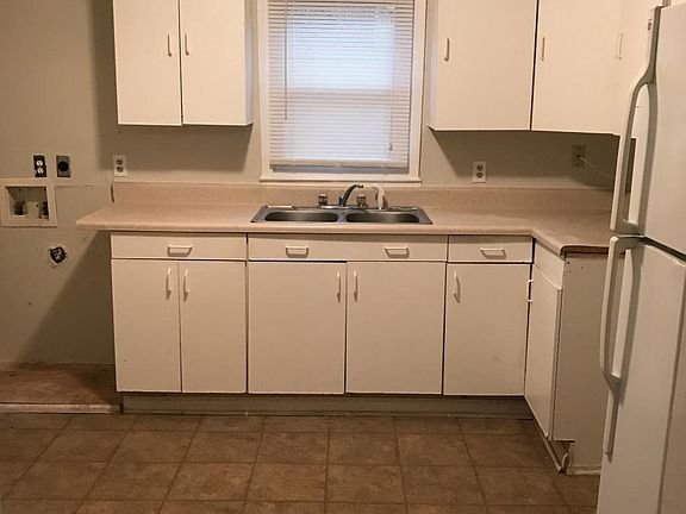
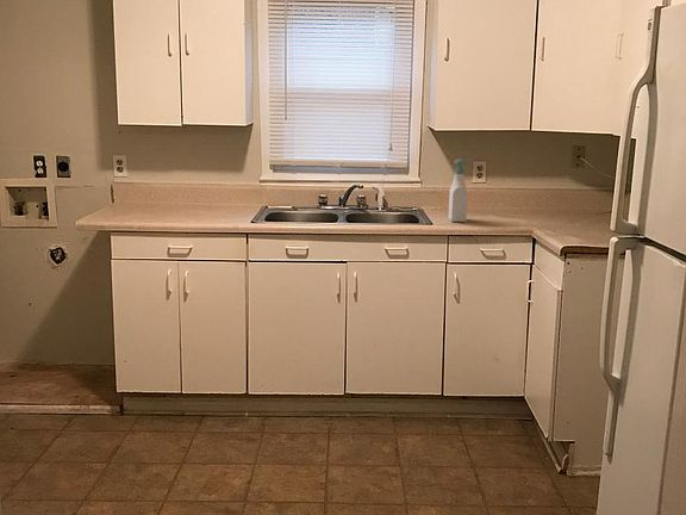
+ soap bottle [448,157,473,223]
